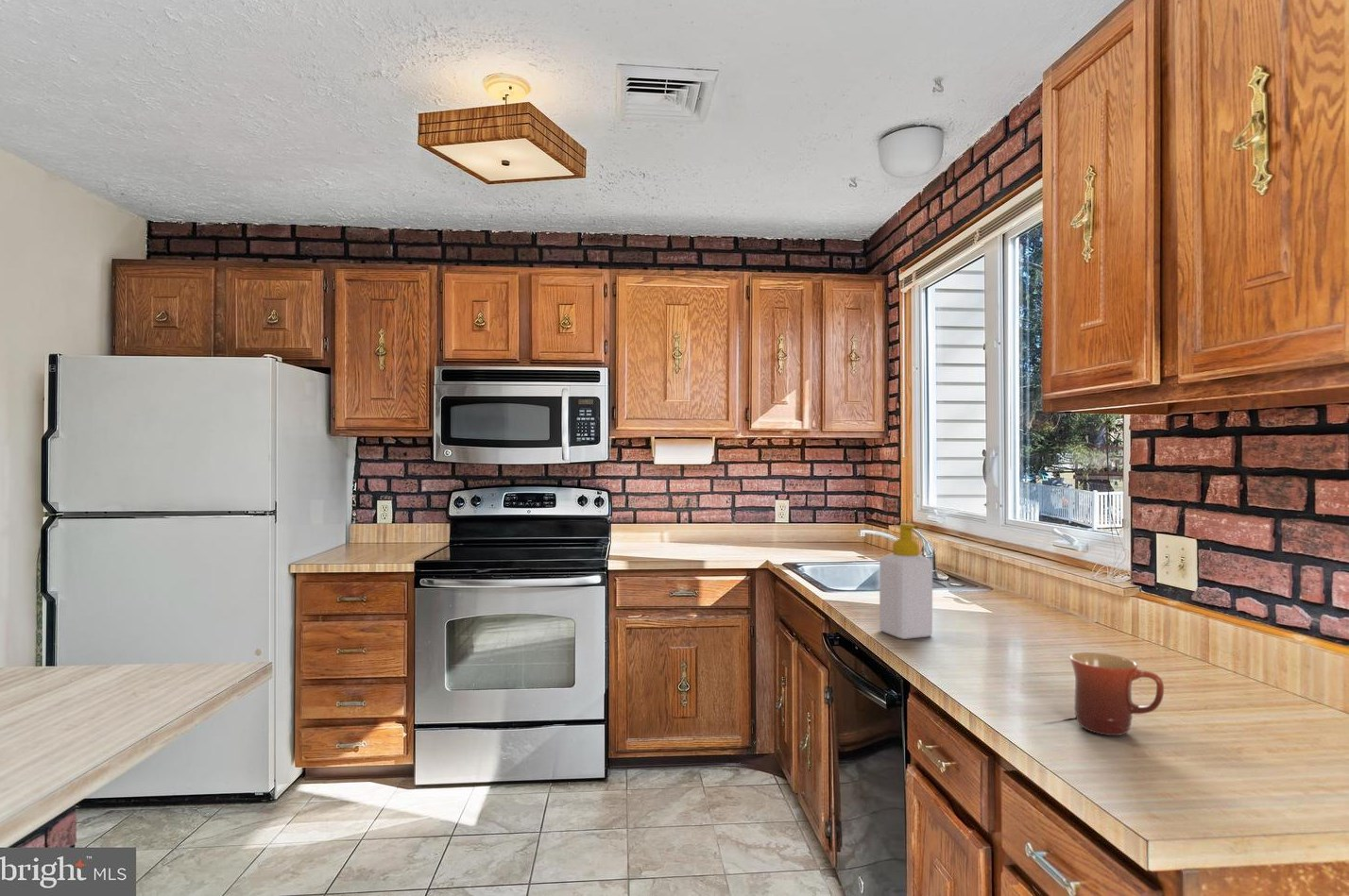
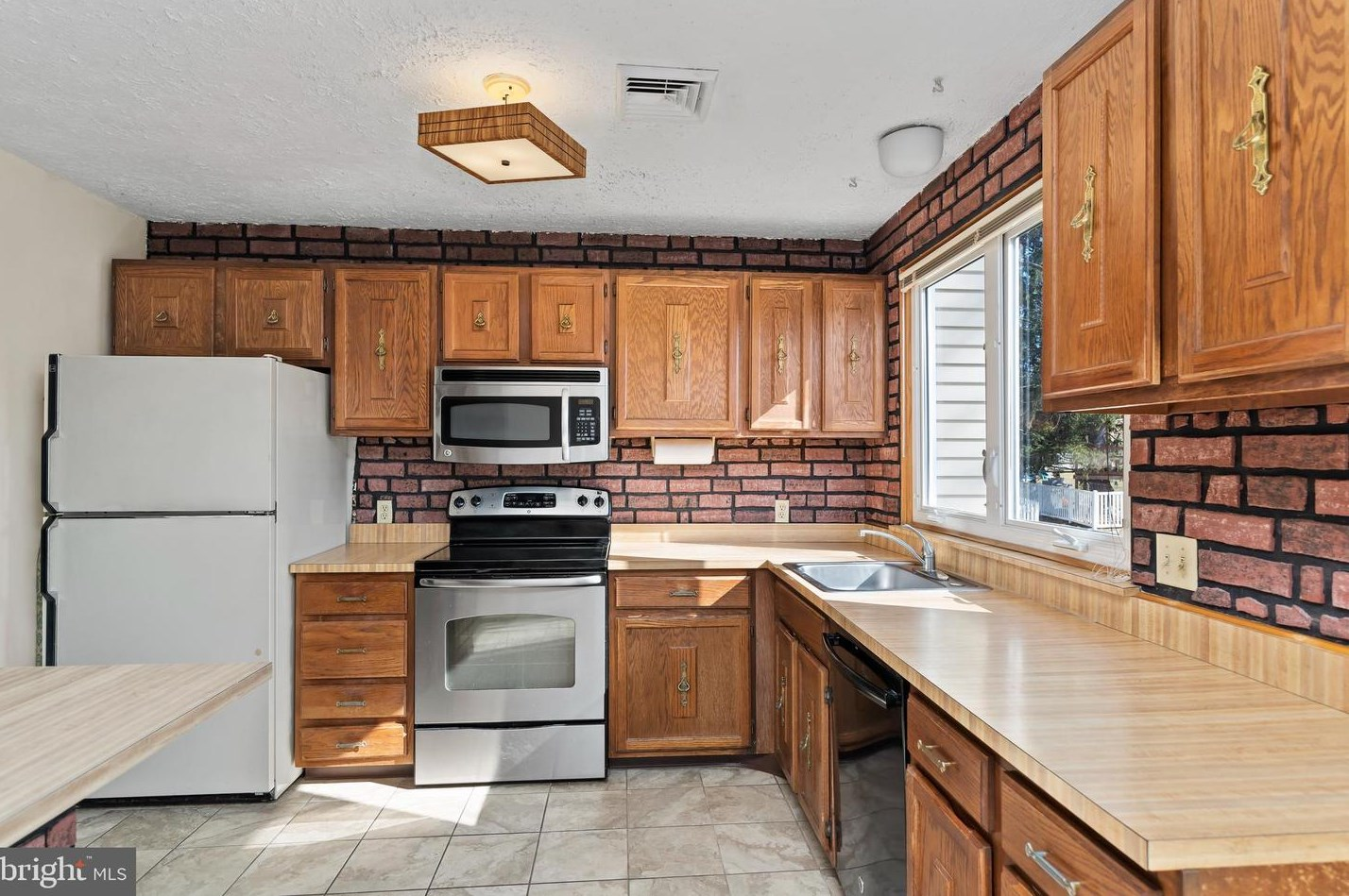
- mug [1068,651,1165,736]
- soap bottle [879,522,933,640]
